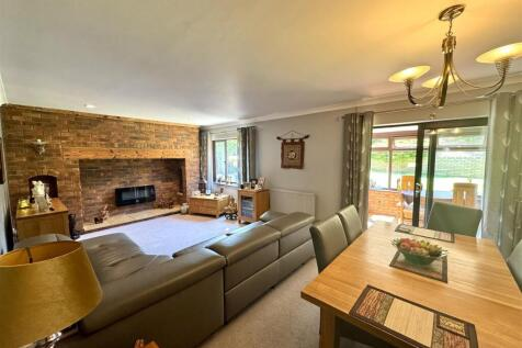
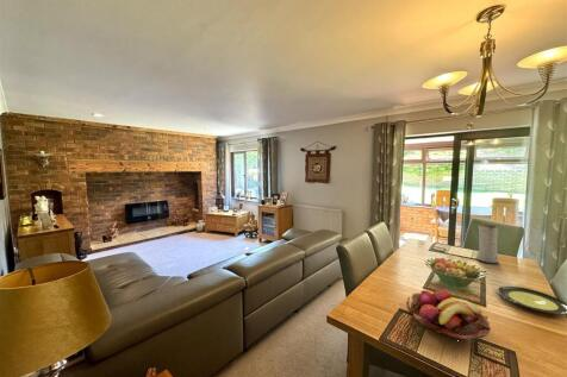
+ fruit basket [405,289,492,343]
+ plate [497,285,567,315]
+ vase [476,224,500,265]
